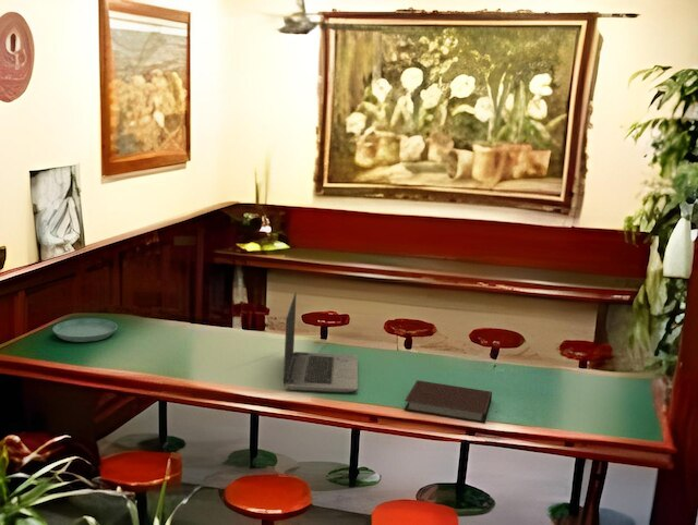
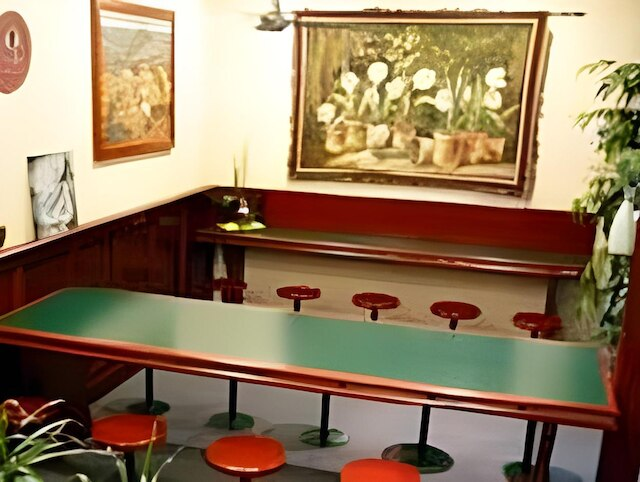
- saucer [51,318,119,343]
- notebook [404,379,493,424]
- laptop computer [282,292,359,393]
